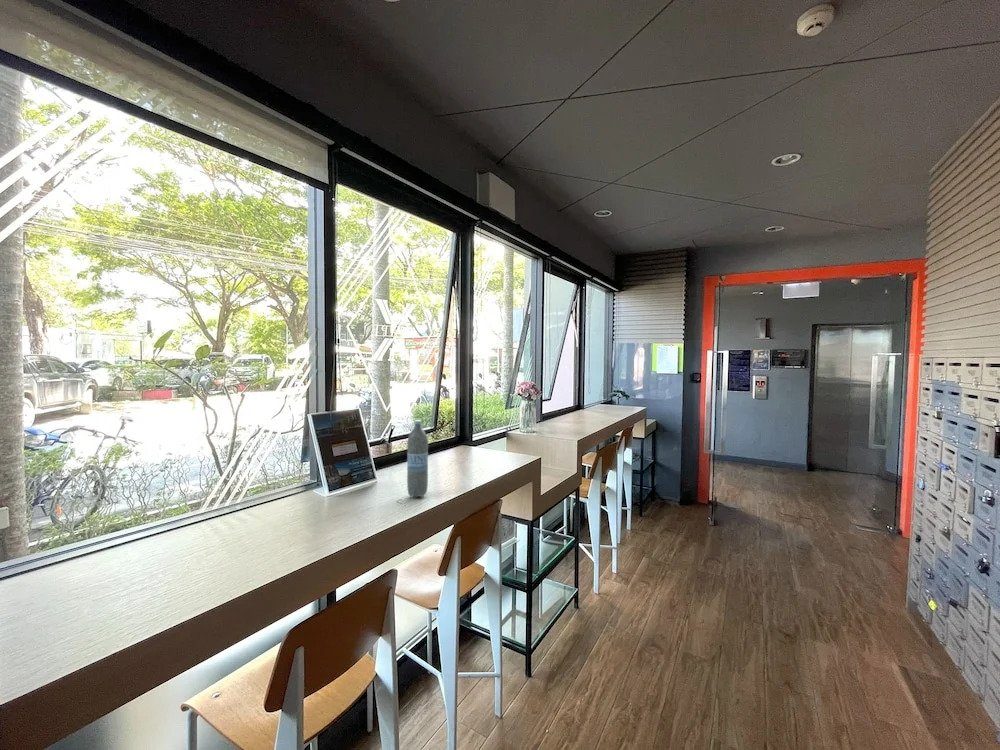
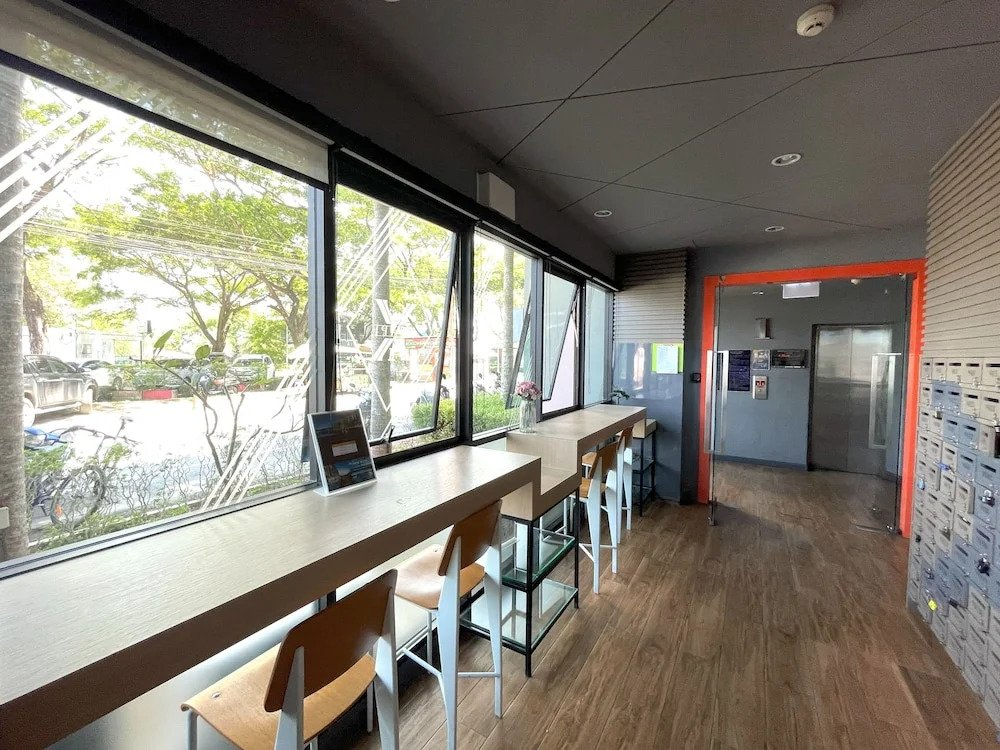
- water bottle [406,419,429,498]
